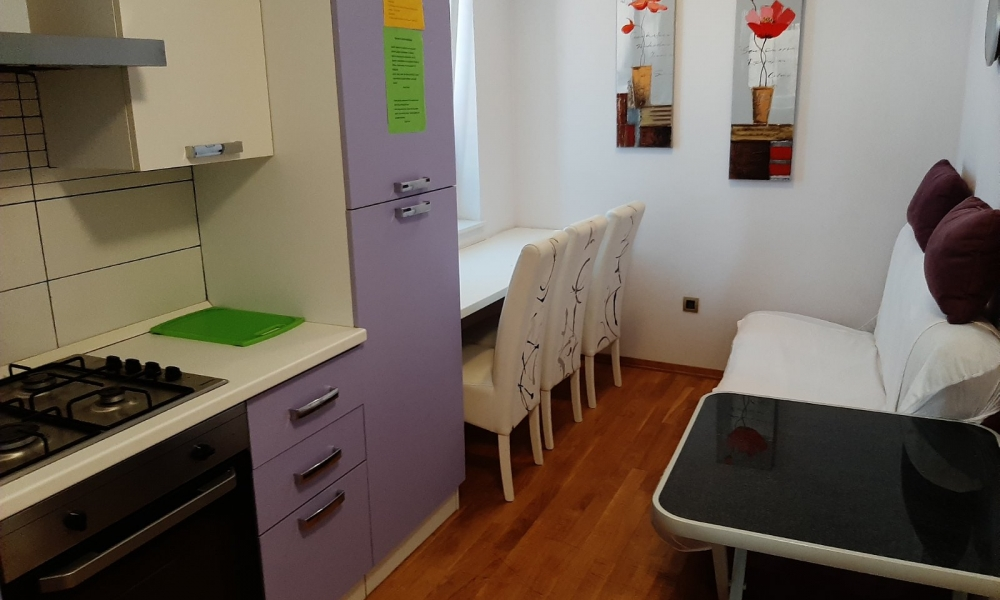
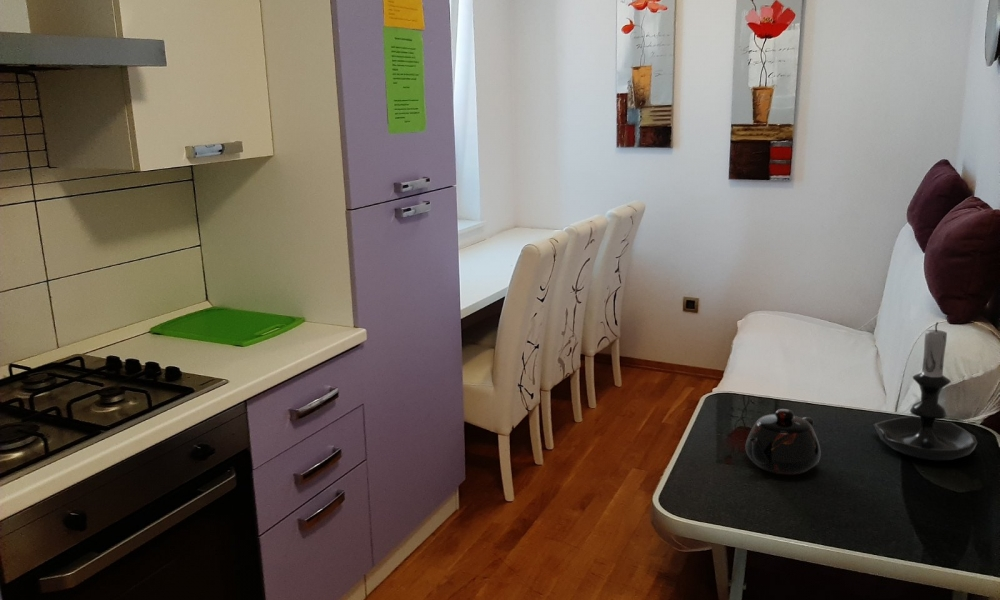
+ teapot [745,408,822,476]
+ candle holder [872,321,978,461]
